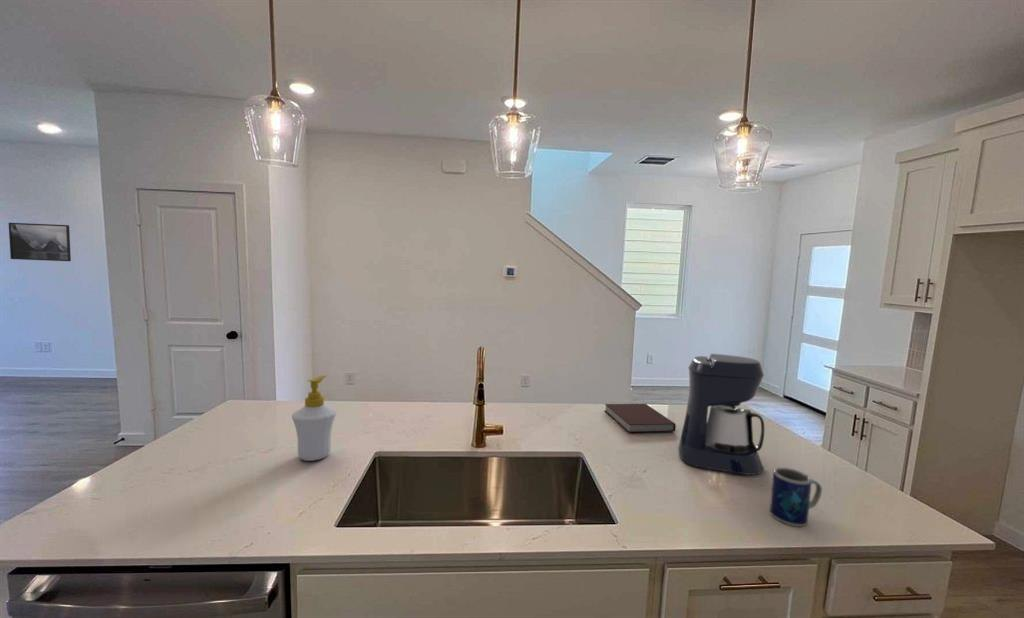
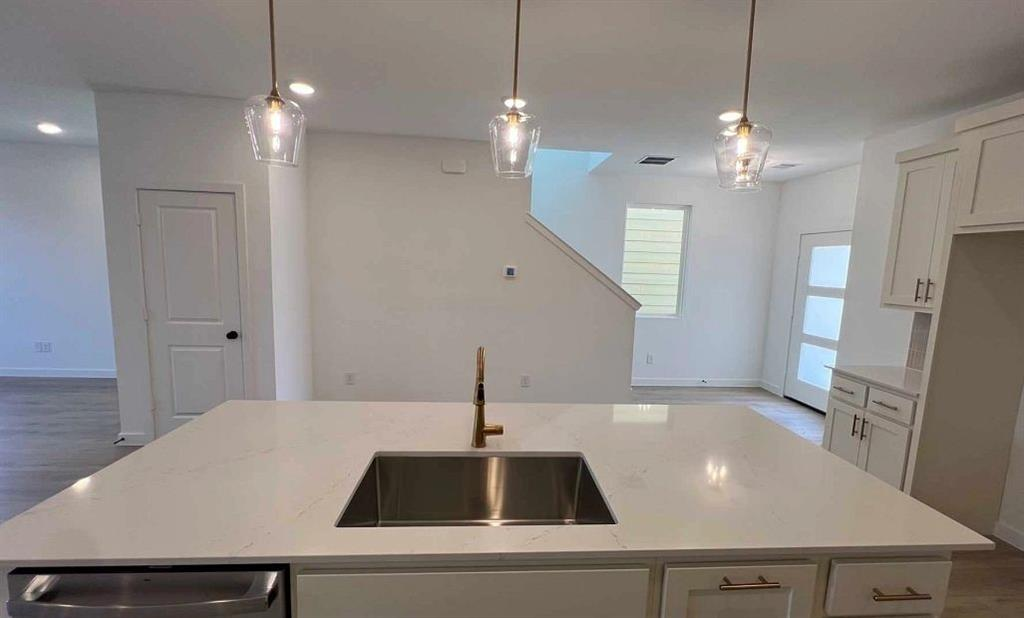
- mug [769,467,823,527]
- coffee maker [677,353,765,476]
- notebook [603,403,677,433]
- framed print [8,222,72,262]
- soap bottle [291,374,337,462]
